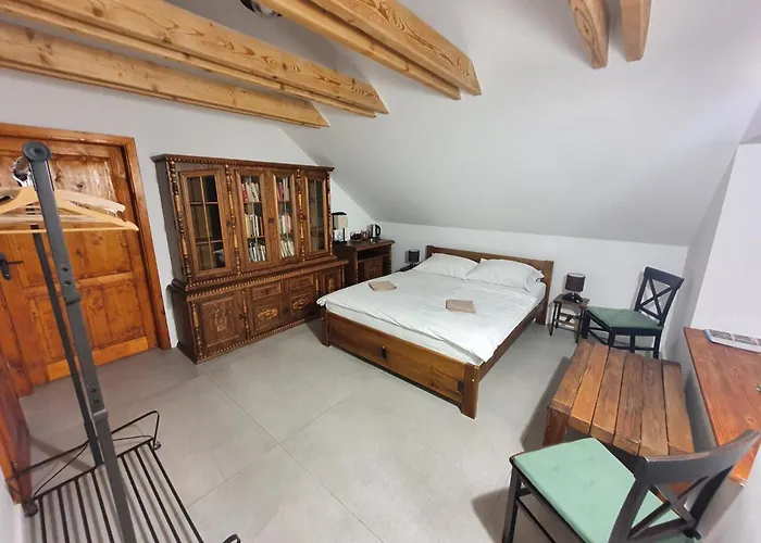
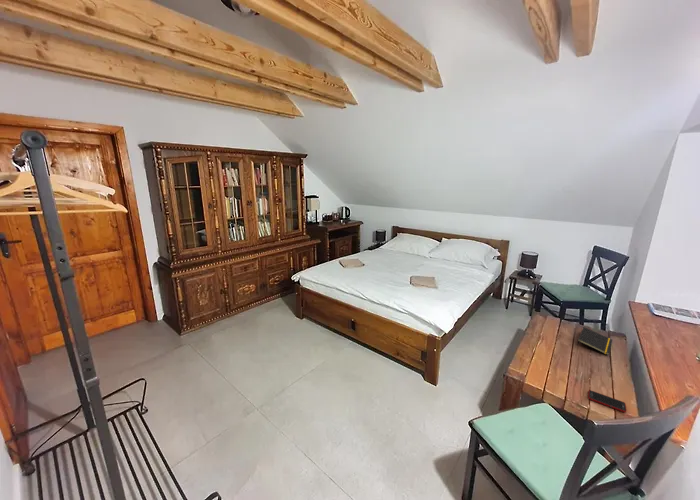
+ cell phone [587,389,627,413]
+ notepad [576,326,613,356]
